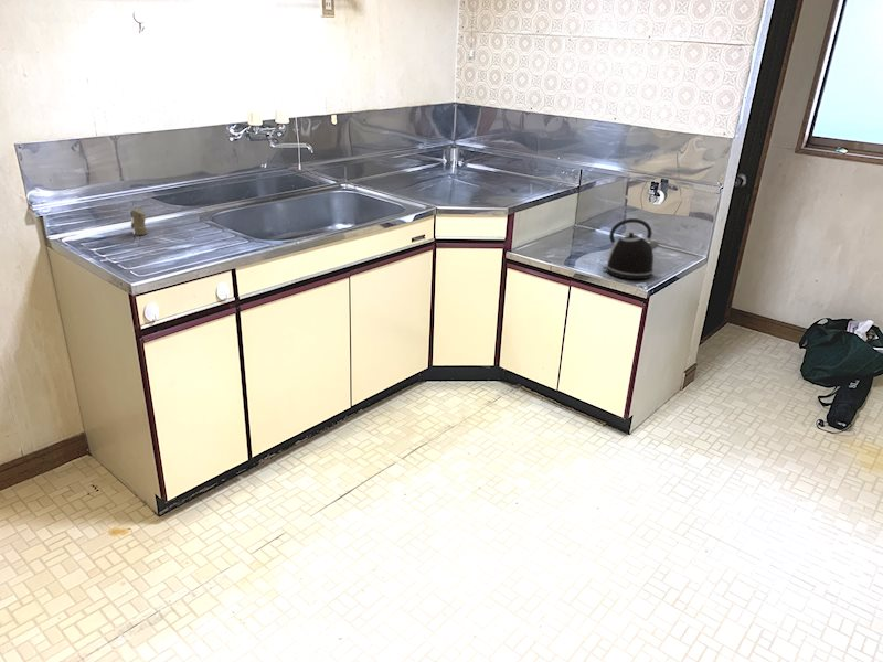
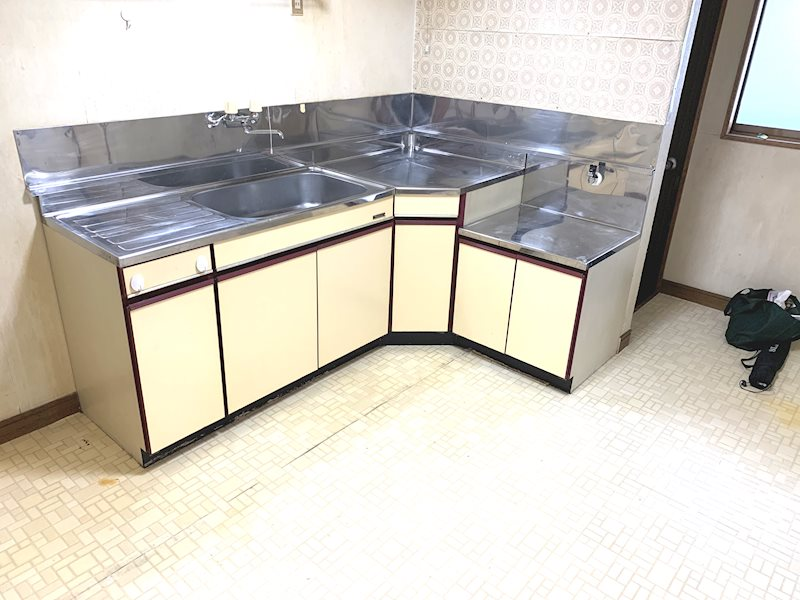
- kettle [602,217,661,280]
- coral [129,207,149,241]
